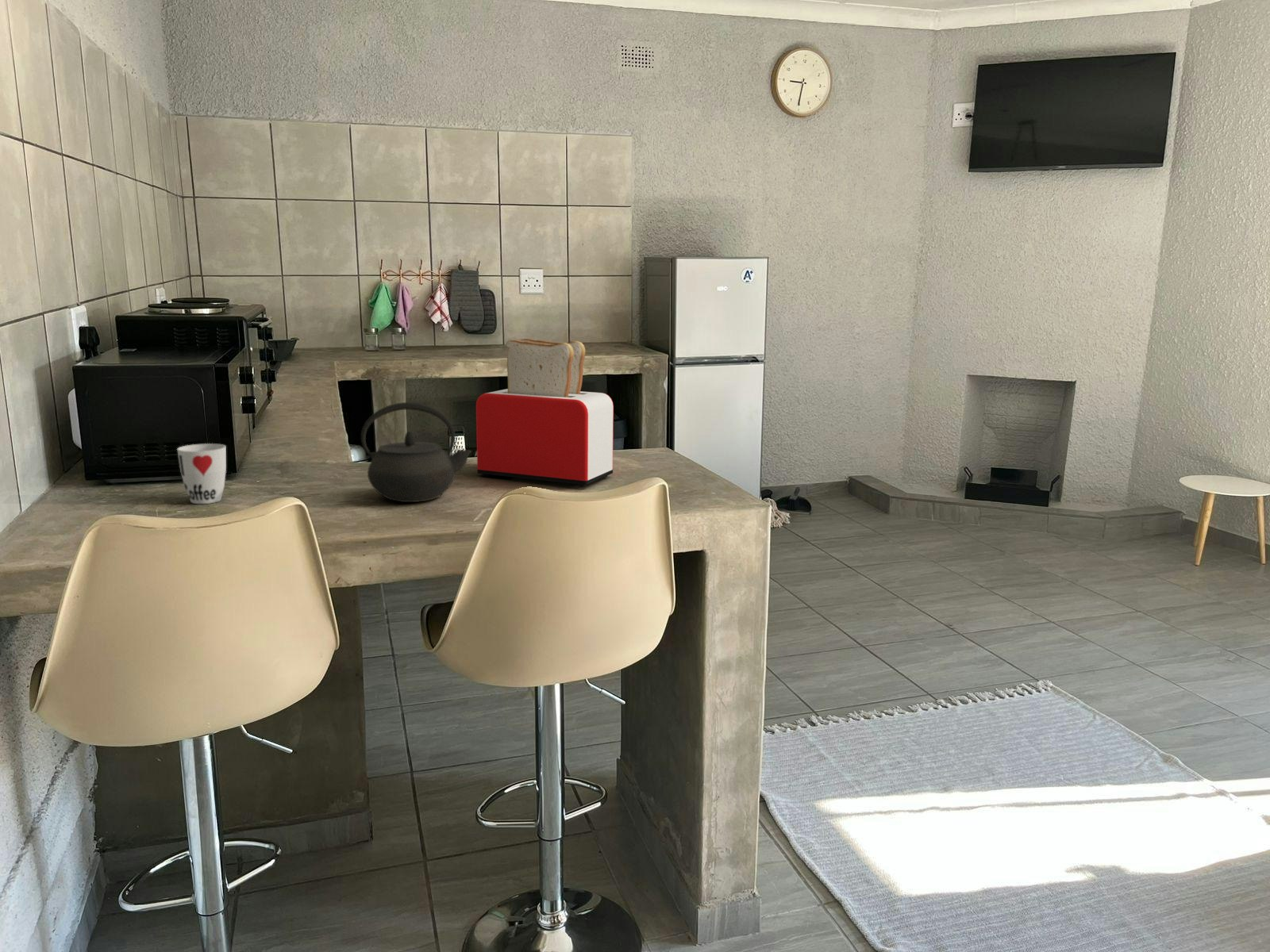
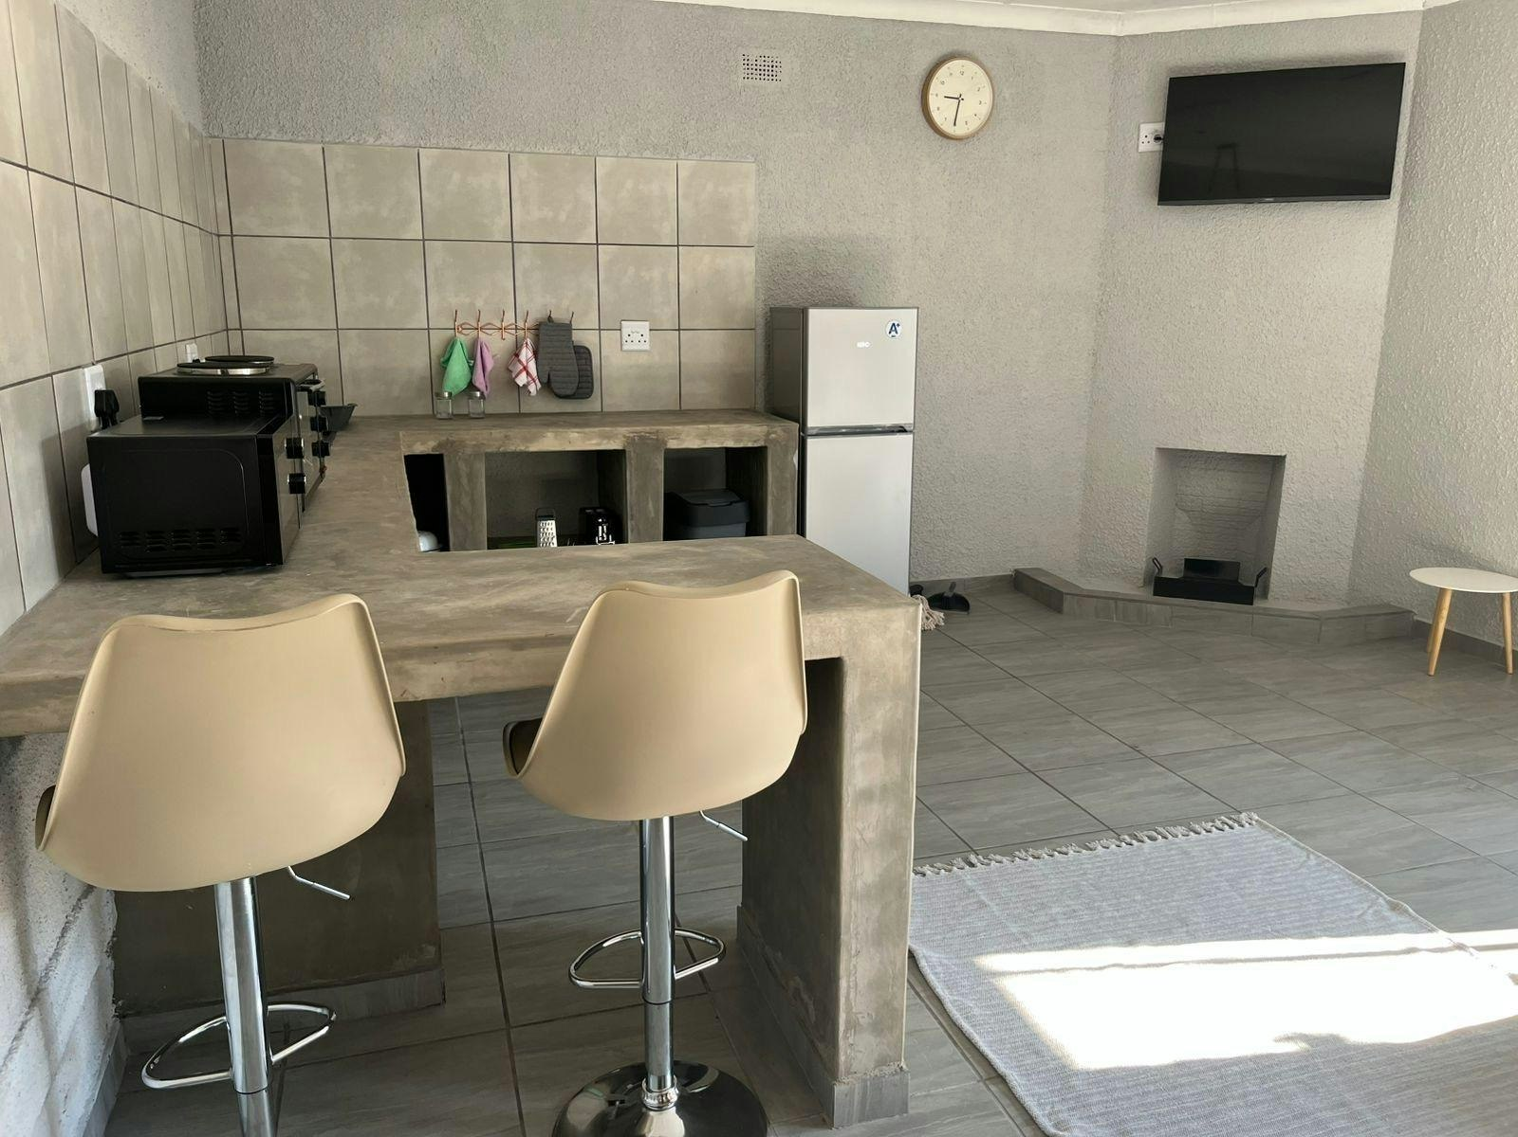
- toaster [475,338,614,488]
- cup [176,443,227,505]
- kettle [360,401,472,503]
